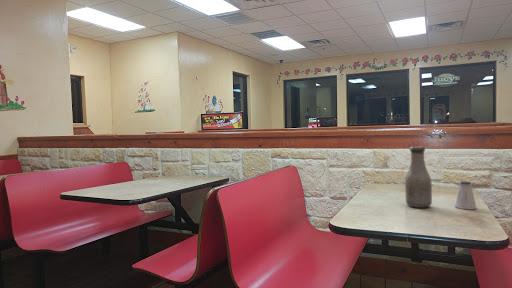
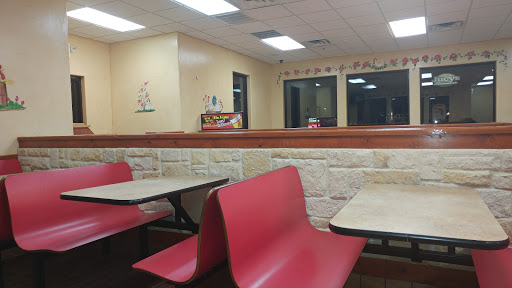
- bottle [404,146,433,209]
- saltshaker [454,180,477,210]
